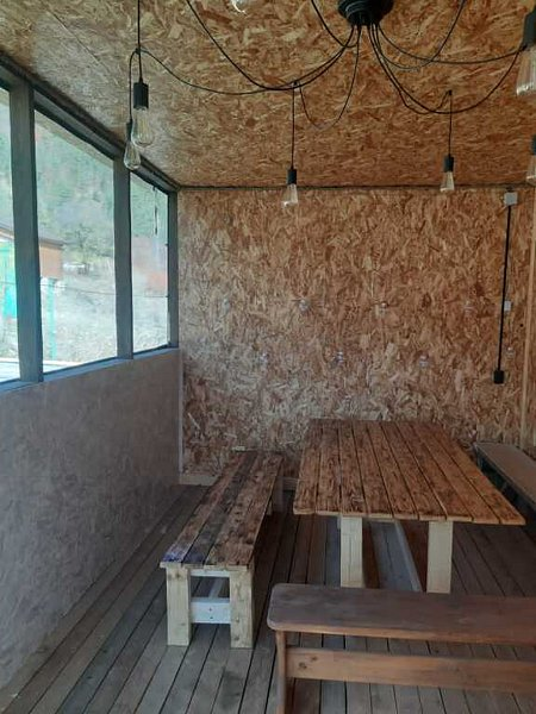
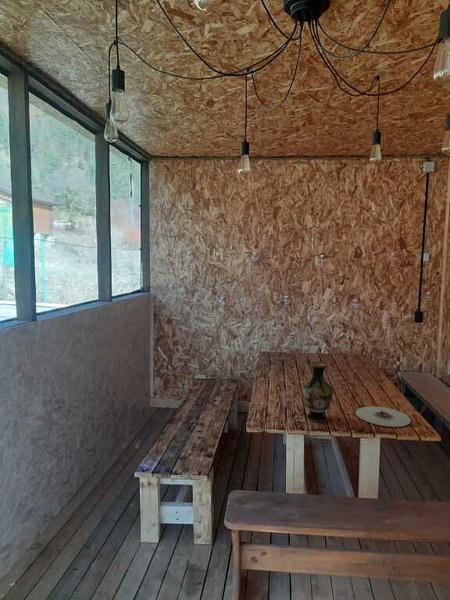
+ plate [355,406,412,428]
+ vase [302,361,334,423]
